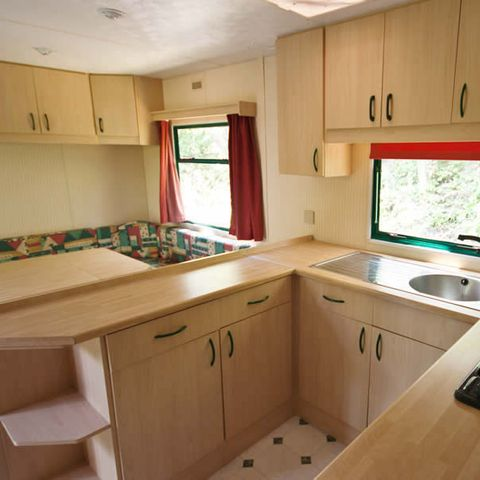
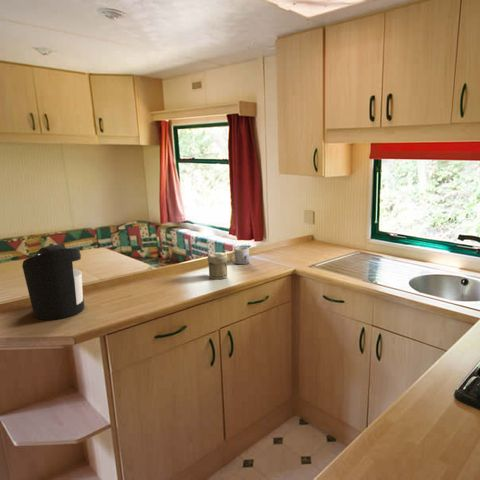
+ mug [229,246,250,265]
+ jar [207,251,229,280]
+ coffee maker [21,244,85,321]
